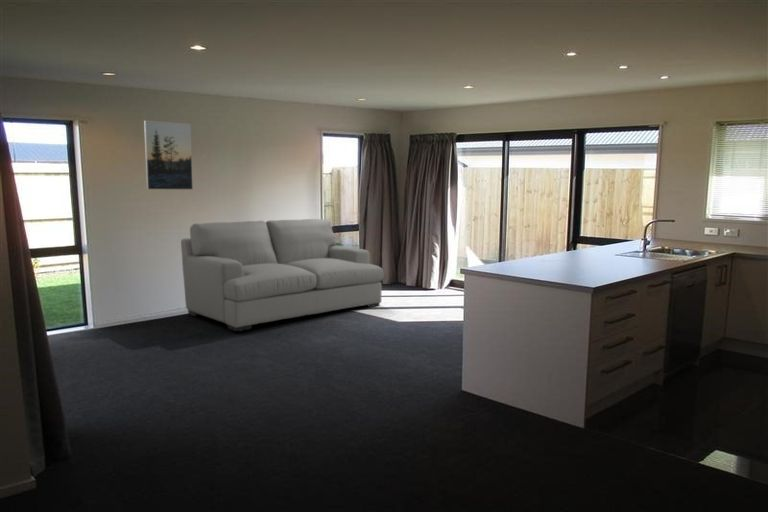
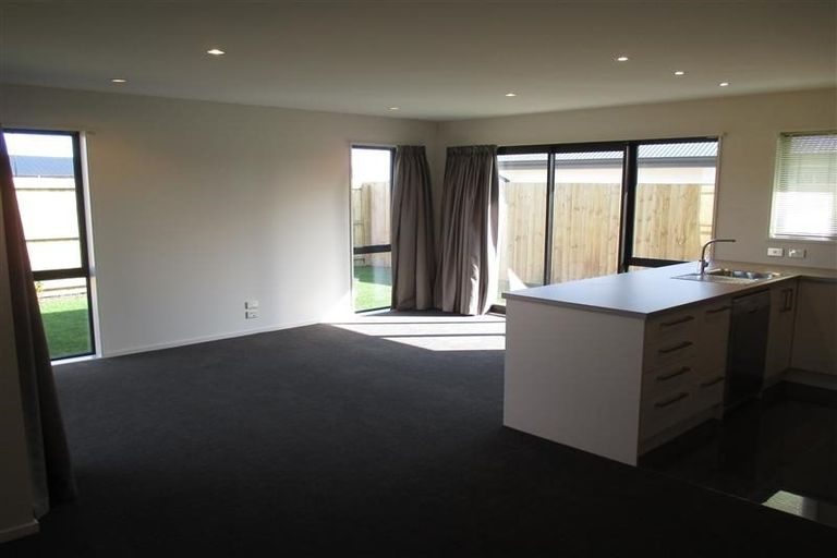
- sofa [180,218,384,332]
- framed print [143,119,194,191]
